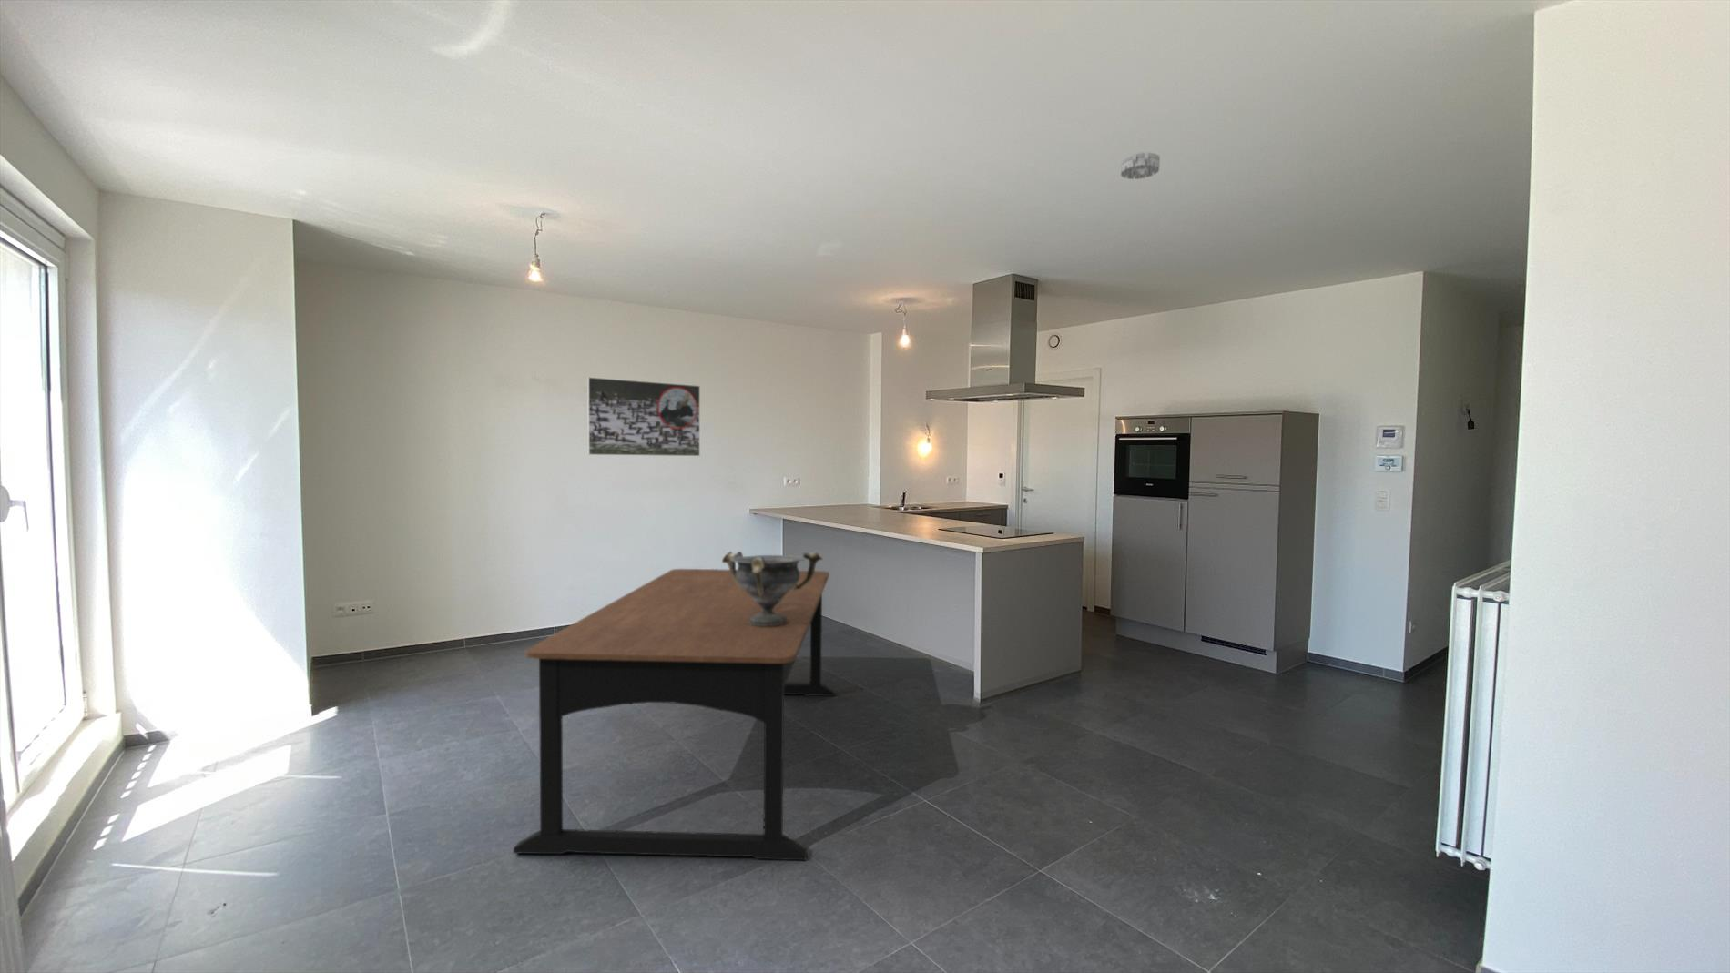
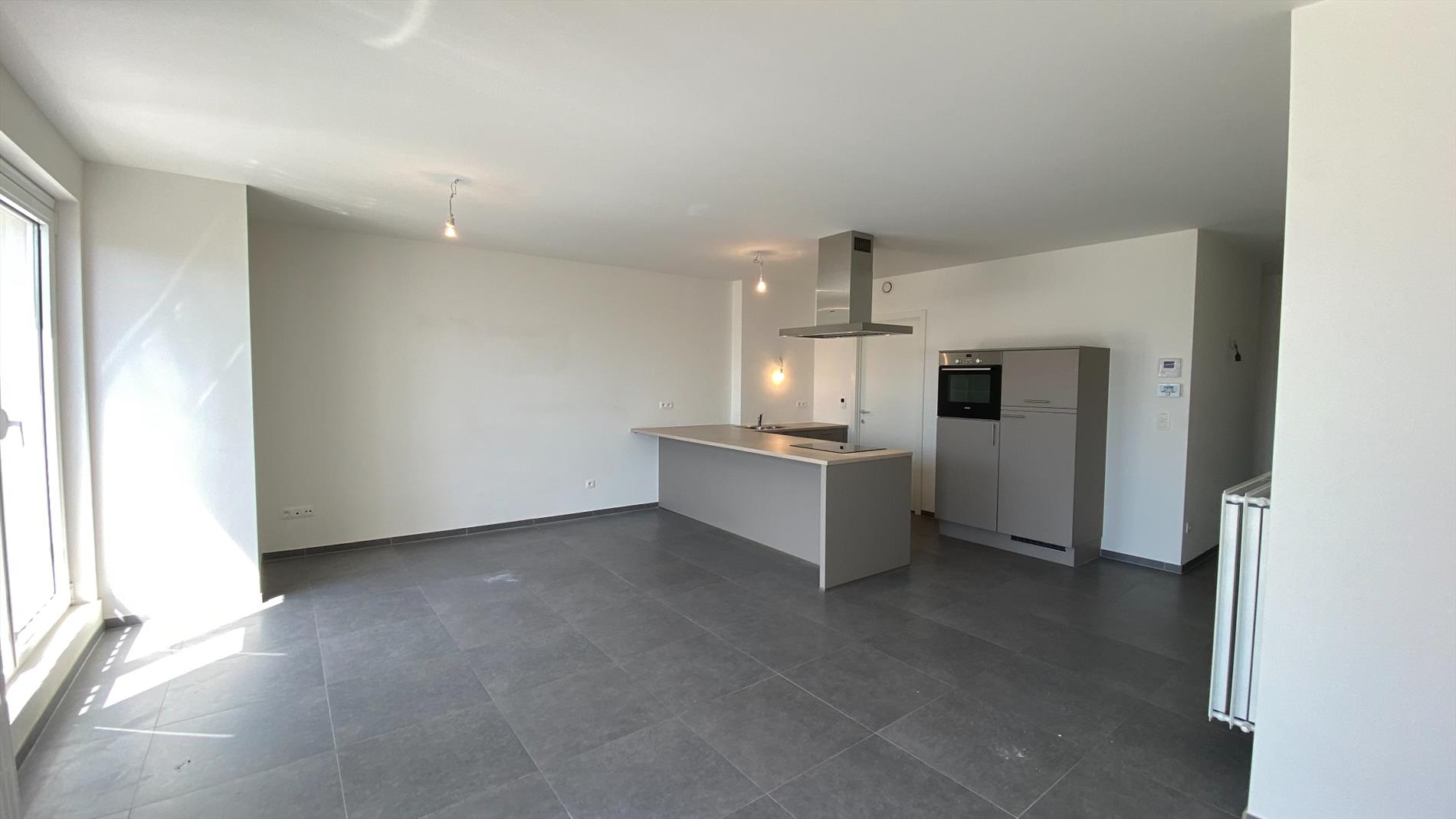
- dining table [512,568,836,861]
- smoke detector [1120,151,1161,181]
- decorative bowl [721,551,825,626]
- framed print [587,375,701,457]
